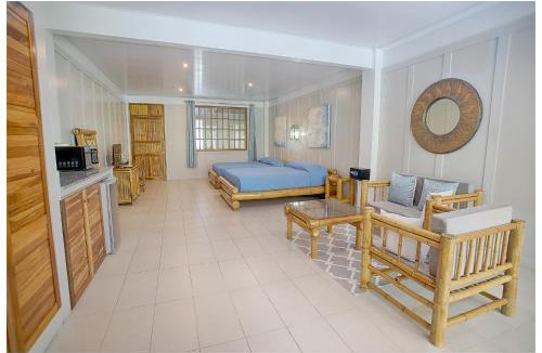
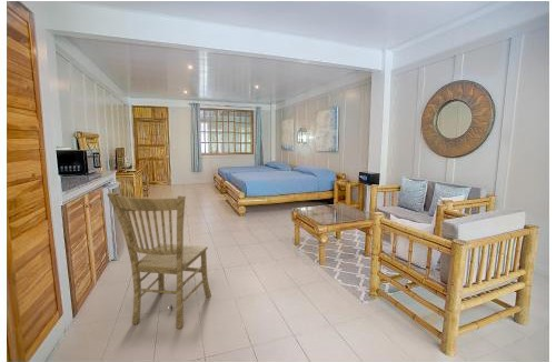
+ dining chair [106,192,212,330]
